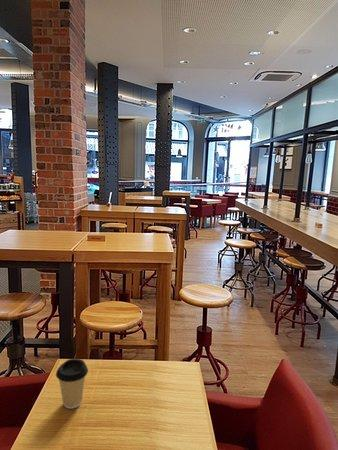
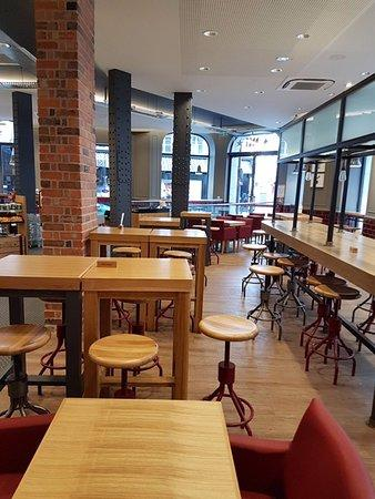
- coffee cup [55,358,89,410]
